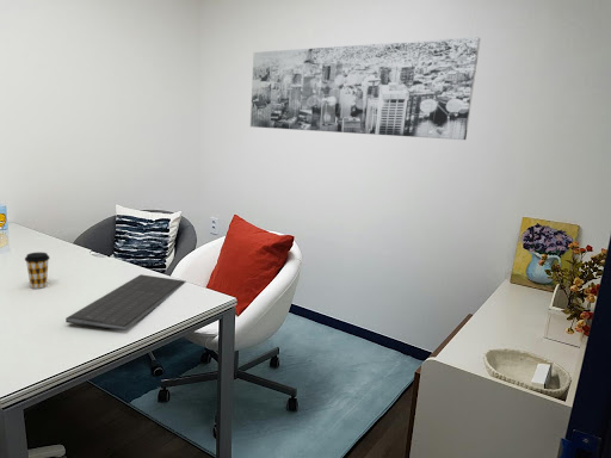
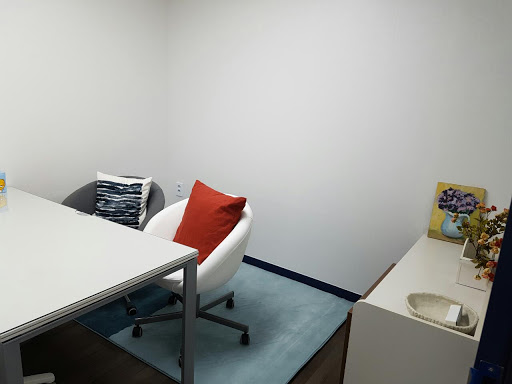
- coffee cup [24,252,51,290]
- wall art [249,36,482,141]
- computer keyboard [64,273,187,332]
